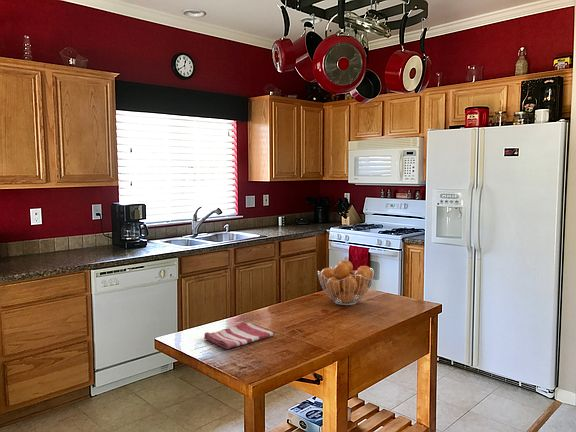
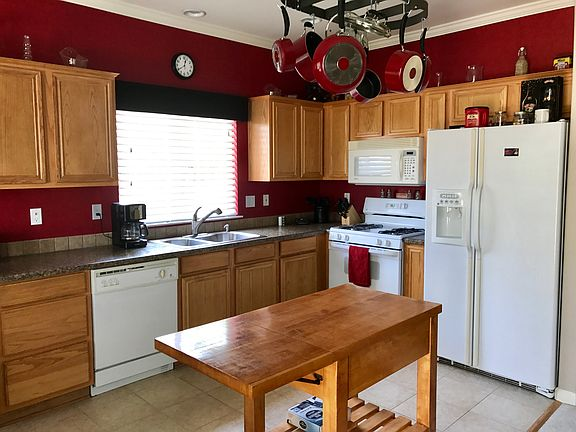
- fruit basket [317,259,375,306]
- dish towel [203,322,276,350]
